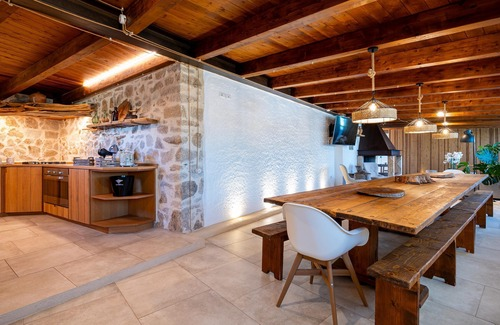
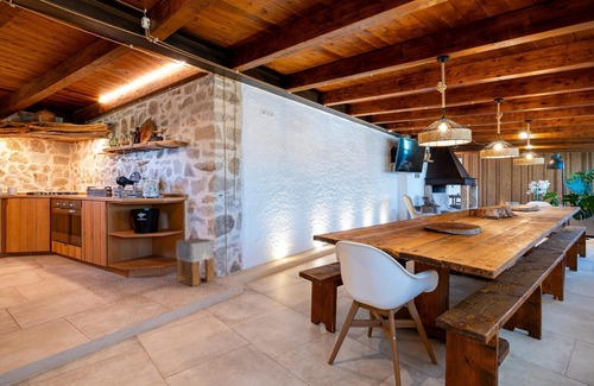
+ stool [176,236,215,287]
